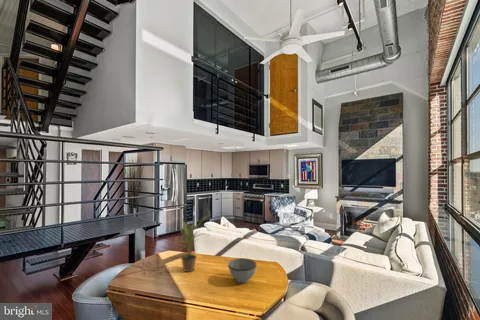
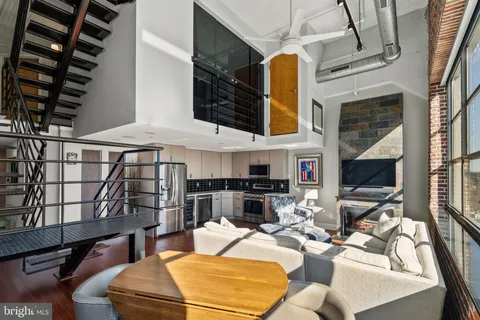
- bowl [227,257,257,284]
- potted plant [175,215,210,273]
